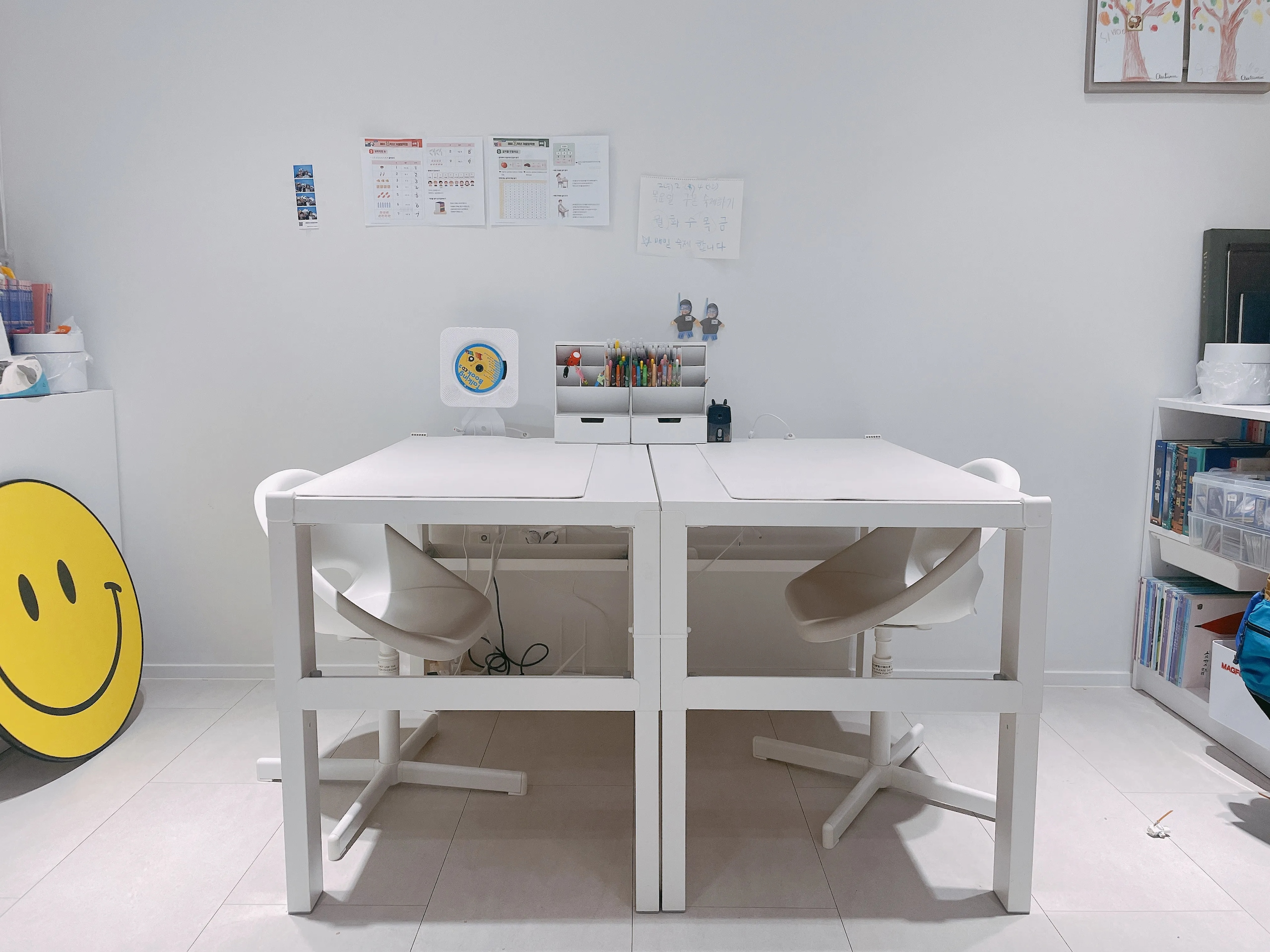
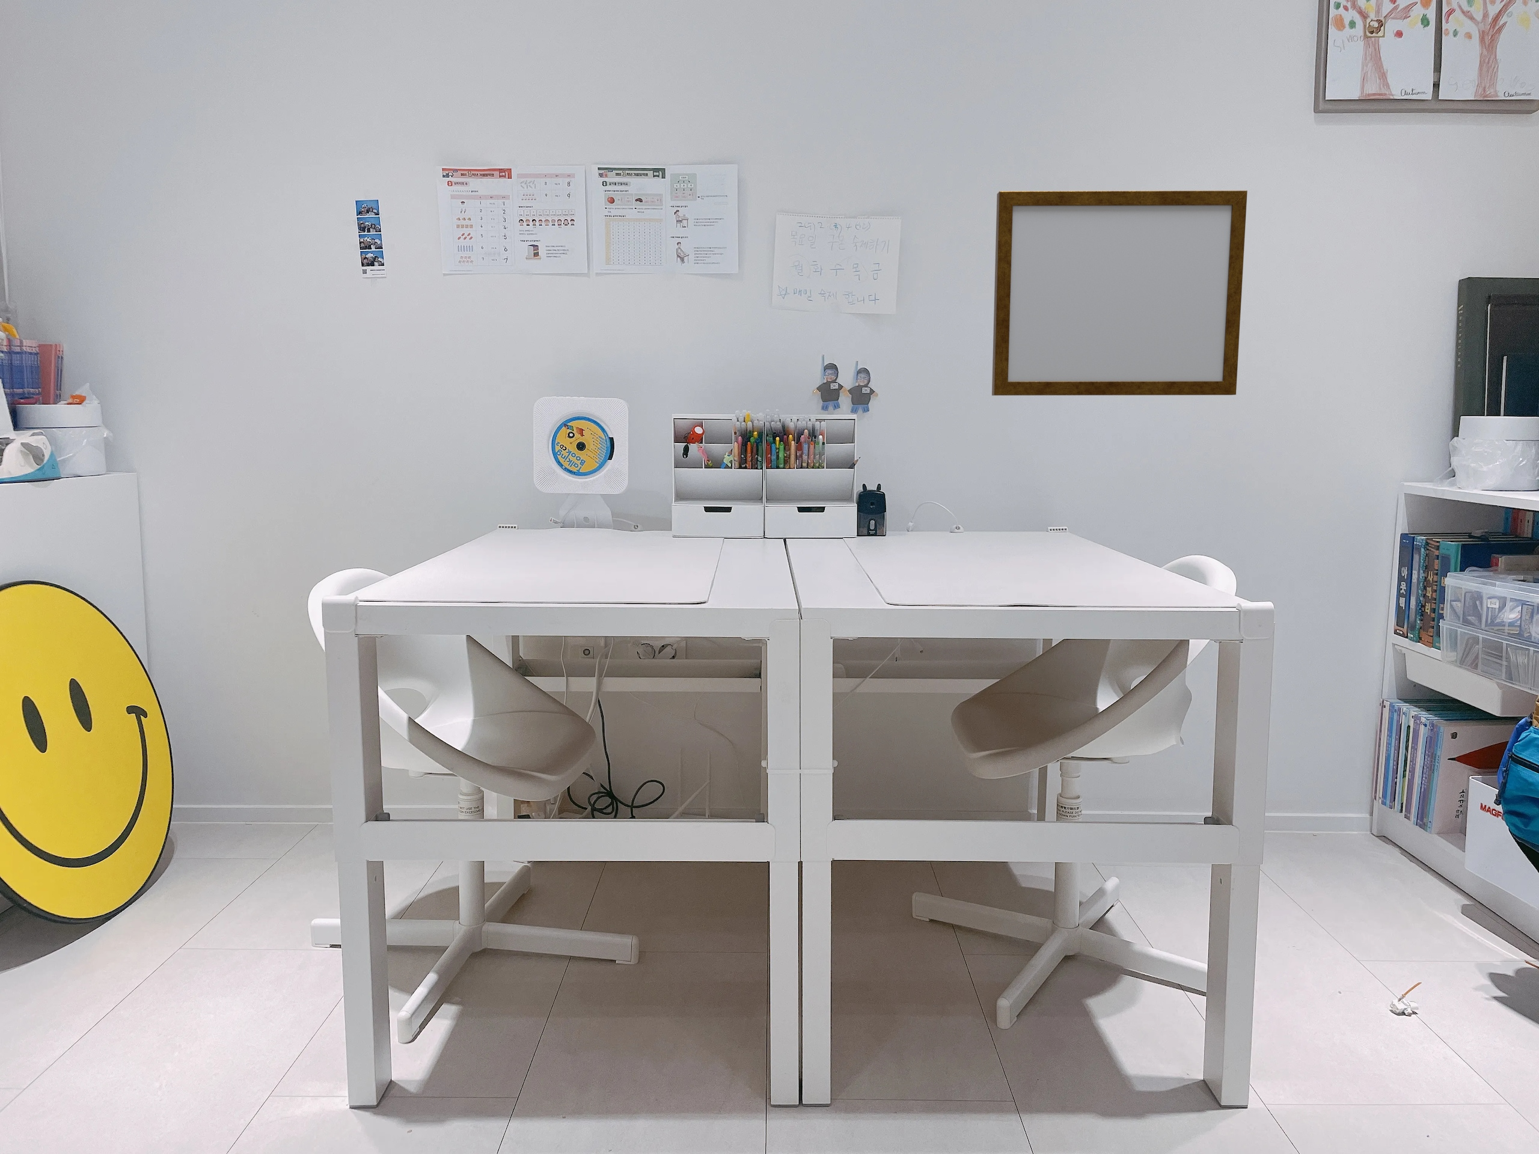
+ writing board [991,190,1248,396]
